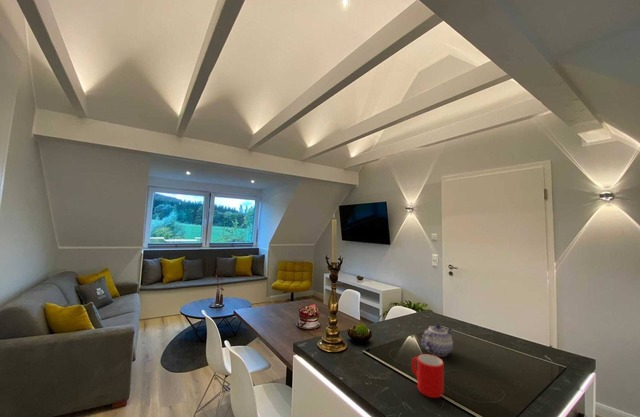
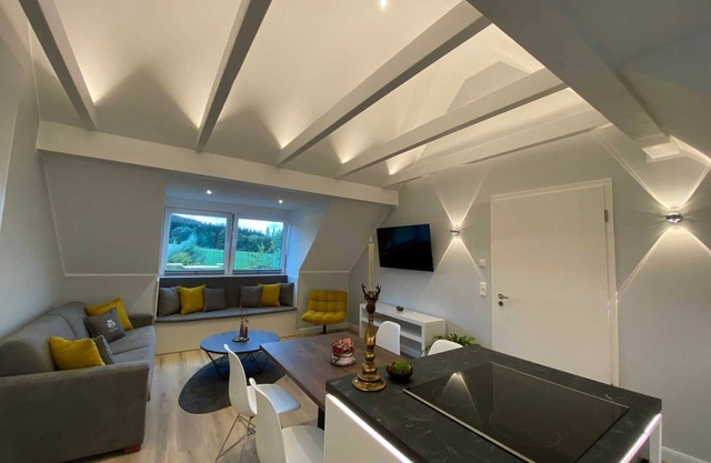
- teapot [420,323,454,357]
- cup [411,353,445,399]
